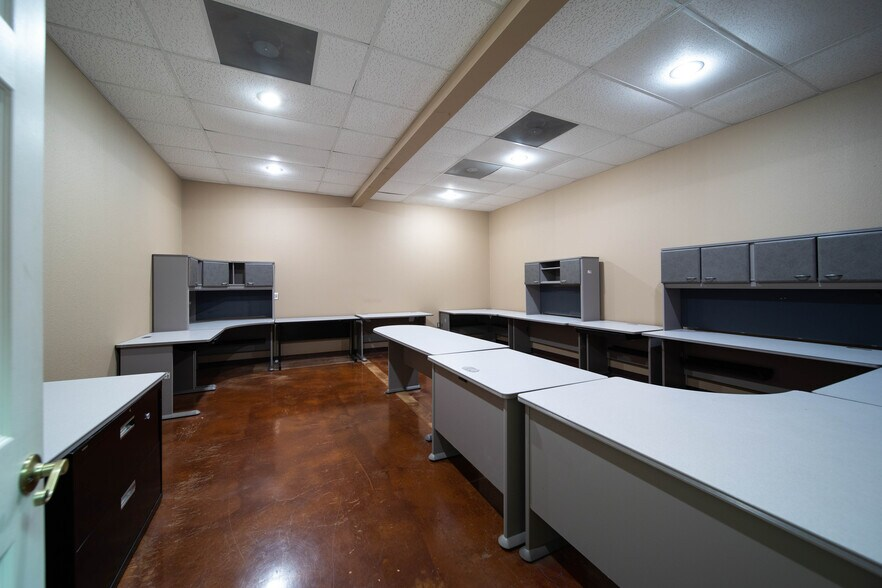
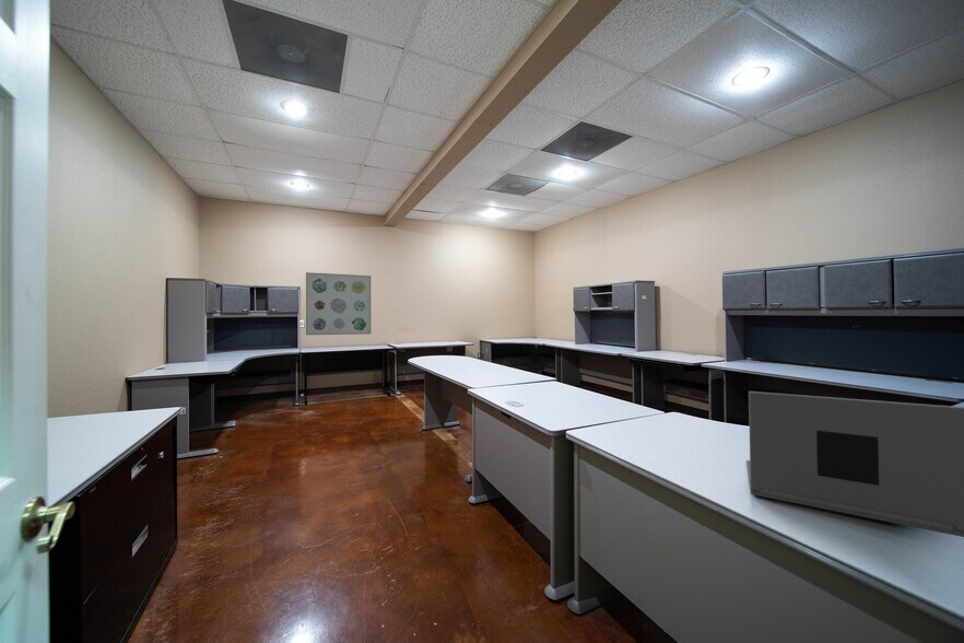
+ laptop [745,390,964,538]
+ wall art [305,271,372,336]
